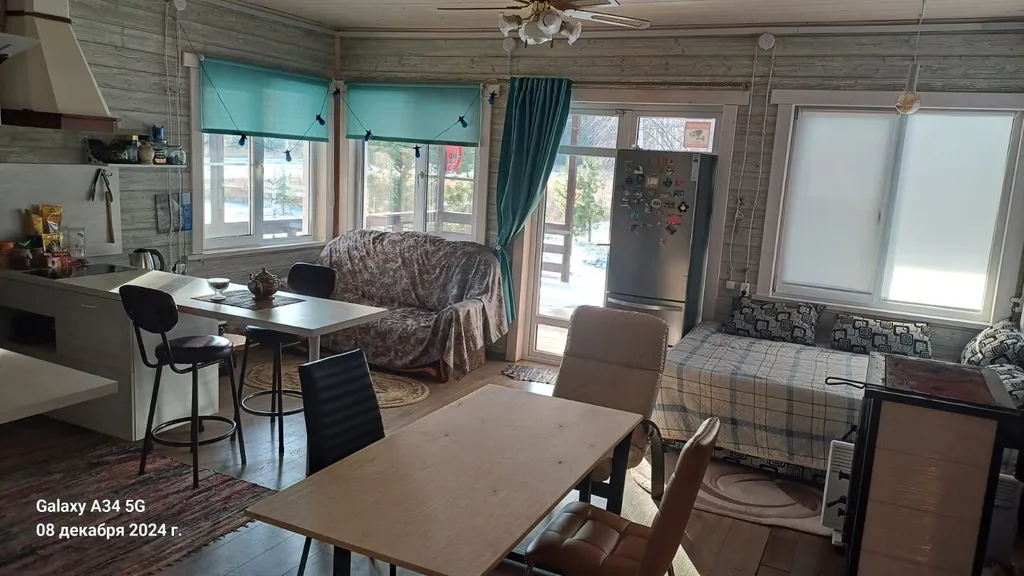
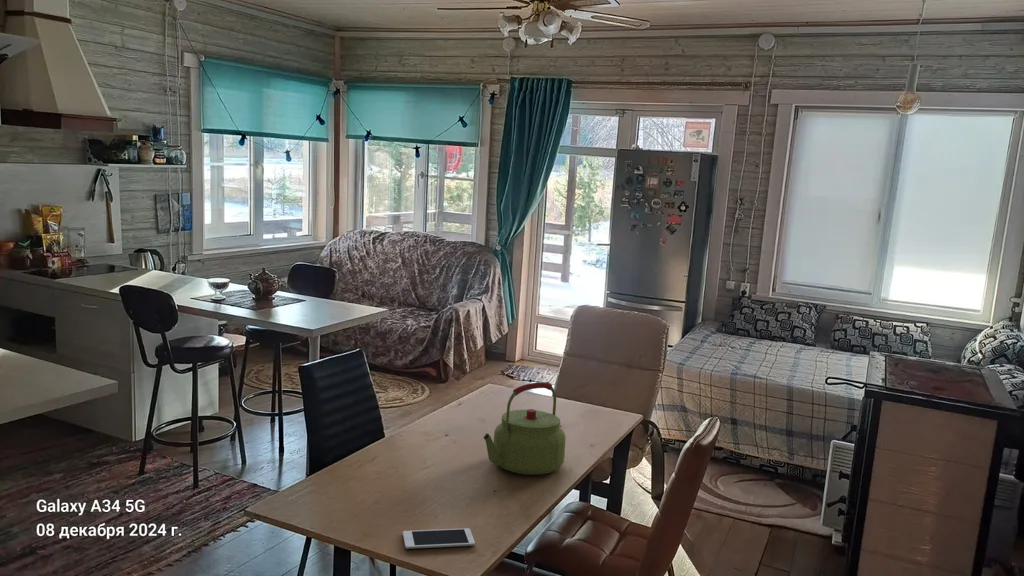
+ cell phone [402,527,476,550]
+ kettle [483,381,567,476]
